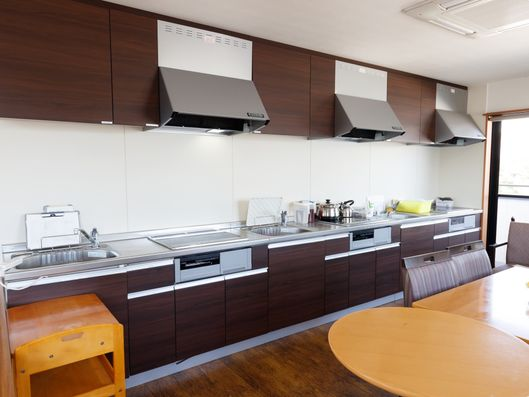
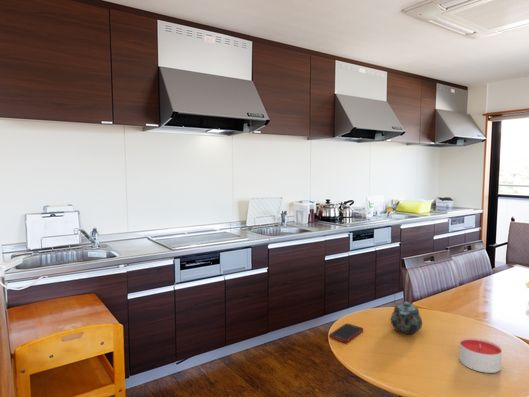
+ candle [458,337,503,374]
+ chinaware [390,301,423,335]
+ cell phone [328,323,364,344]
